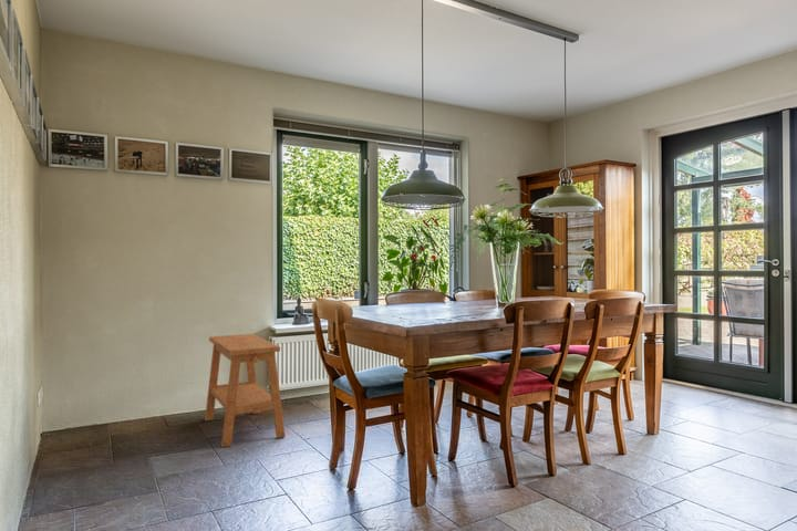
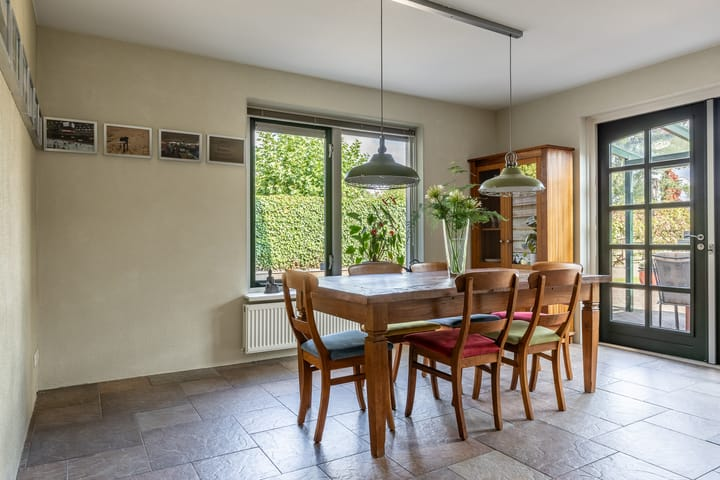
- side table [204,333,287,448]
